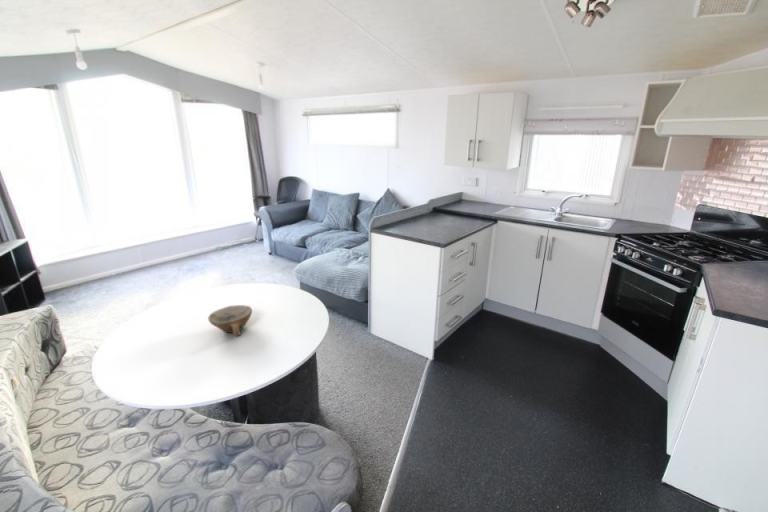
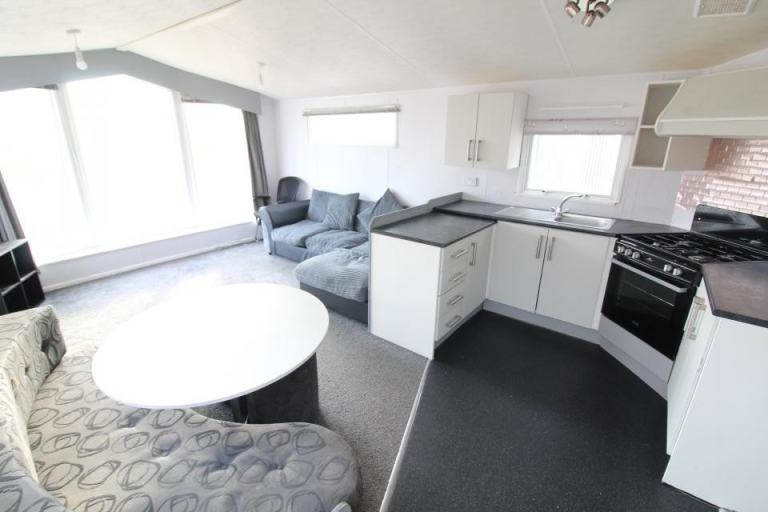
- bowl [207,304,253,337]
